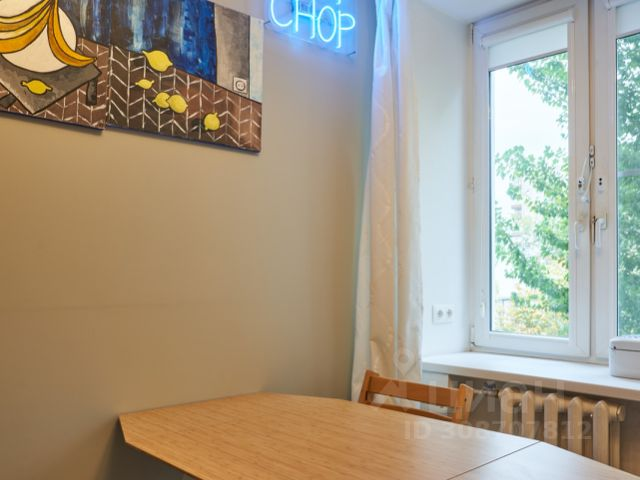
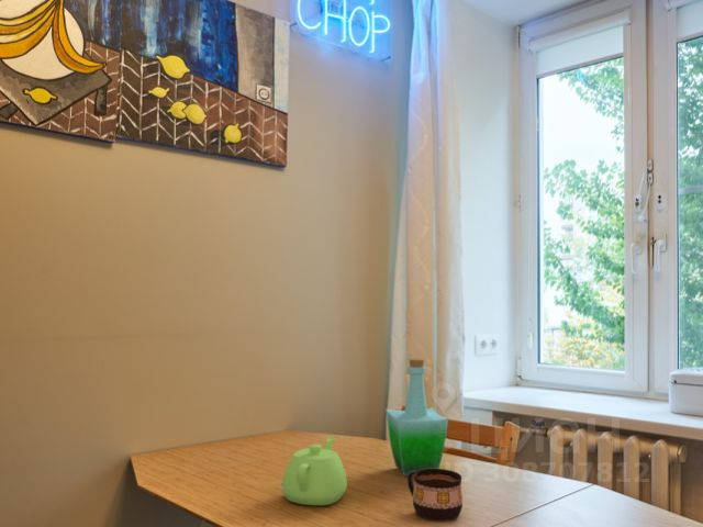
+ bottle [384,358,449,478]
+ cup [406,468,464,523]
+ teapot [281,435,348,507]
